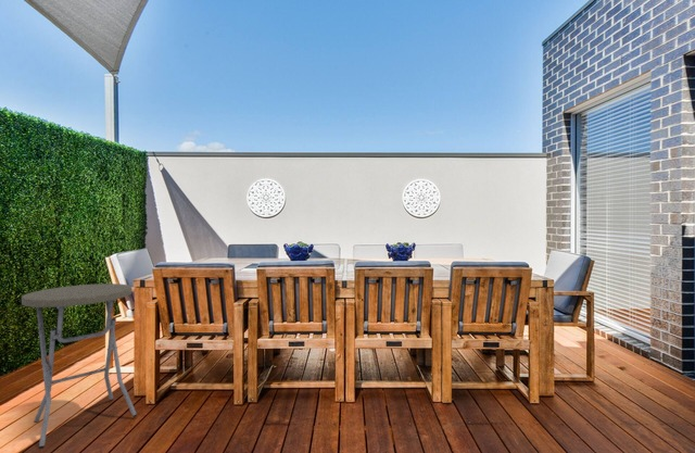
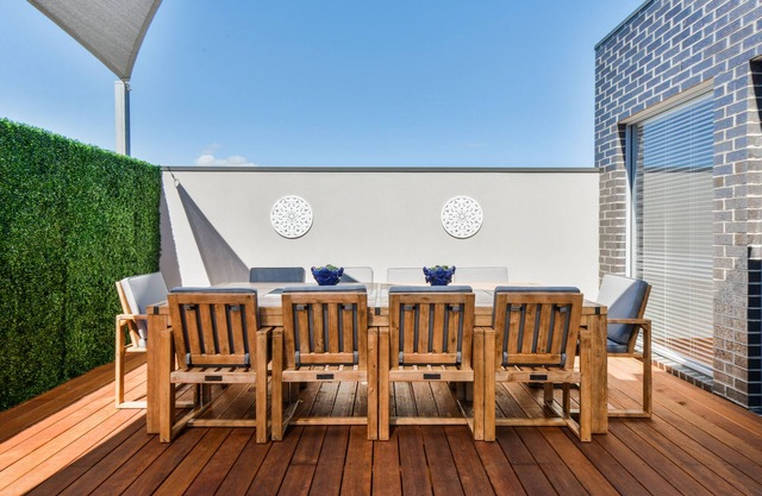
- side table [21,282,138,450]
